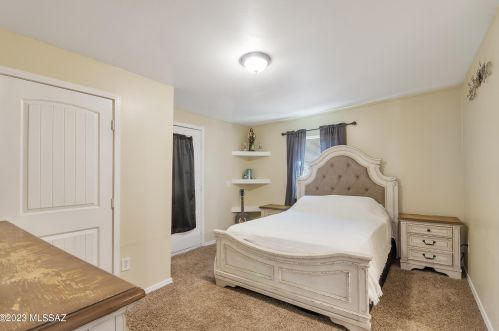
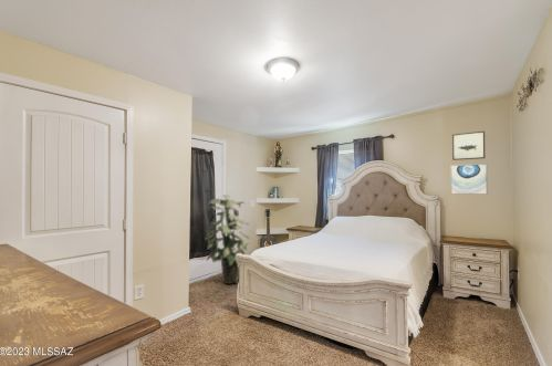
+ wall art [449,163,489,196]
+ wall art [451,130,486,161]
+ indoor plant [205,194,250,285]
